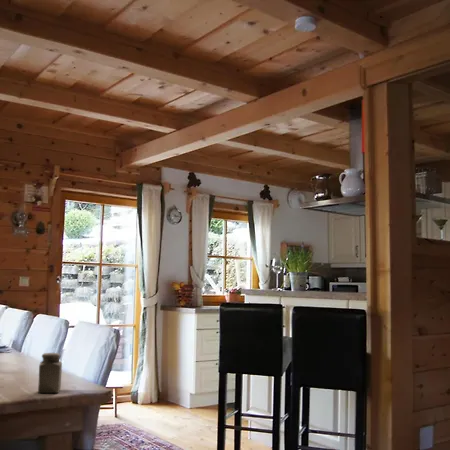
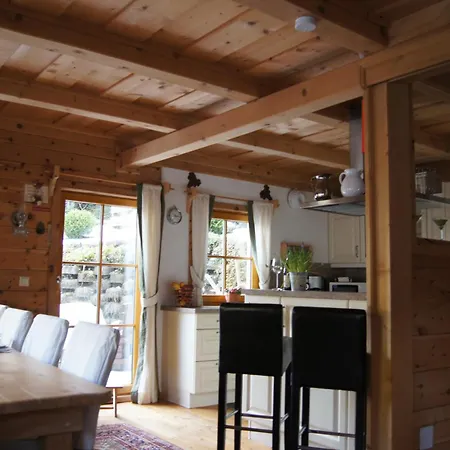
- salt shaker [37,352,63,394]
